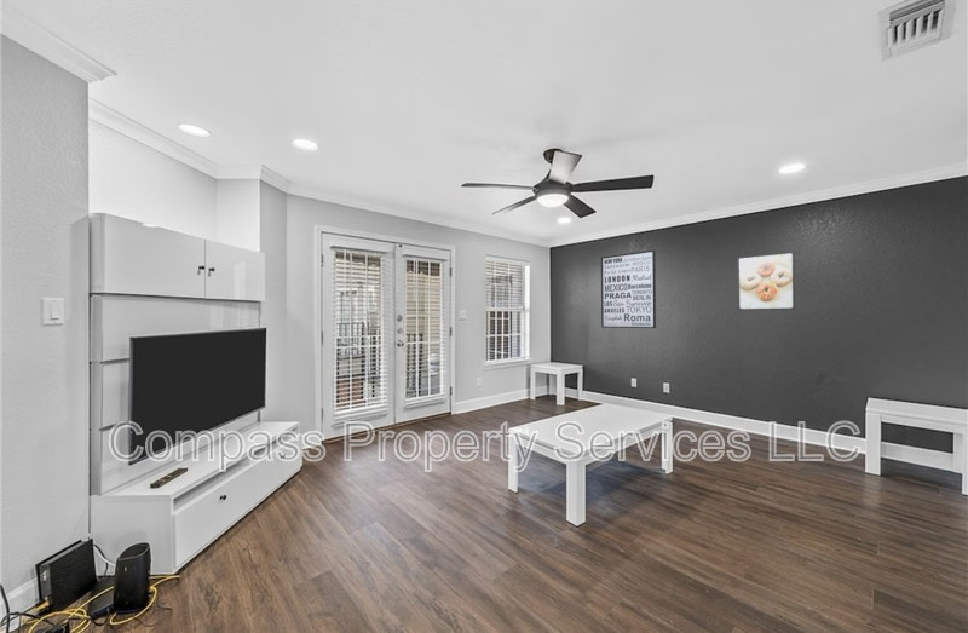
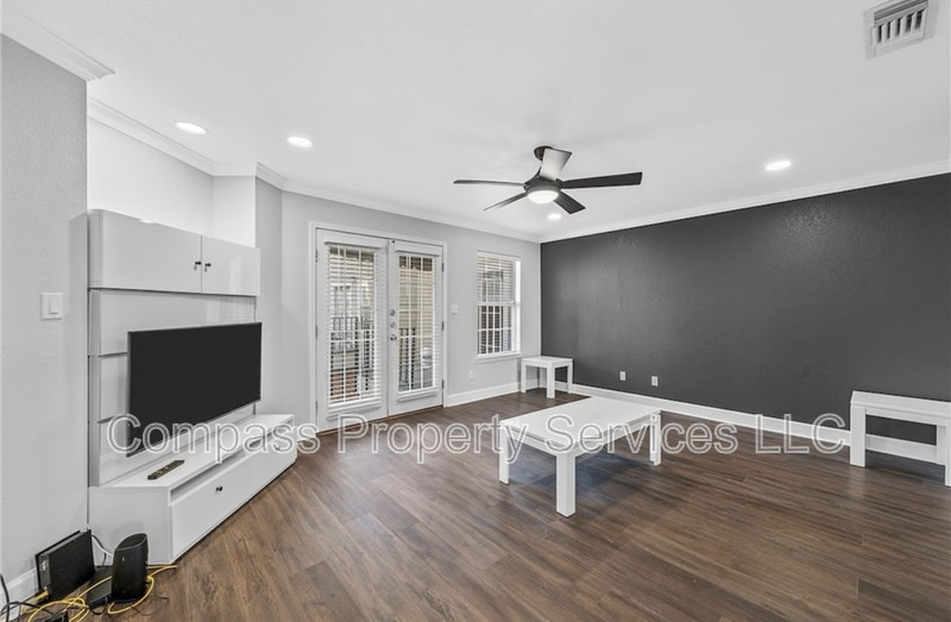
- wall art [600,249,657,329]
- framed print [737,251,796,311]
